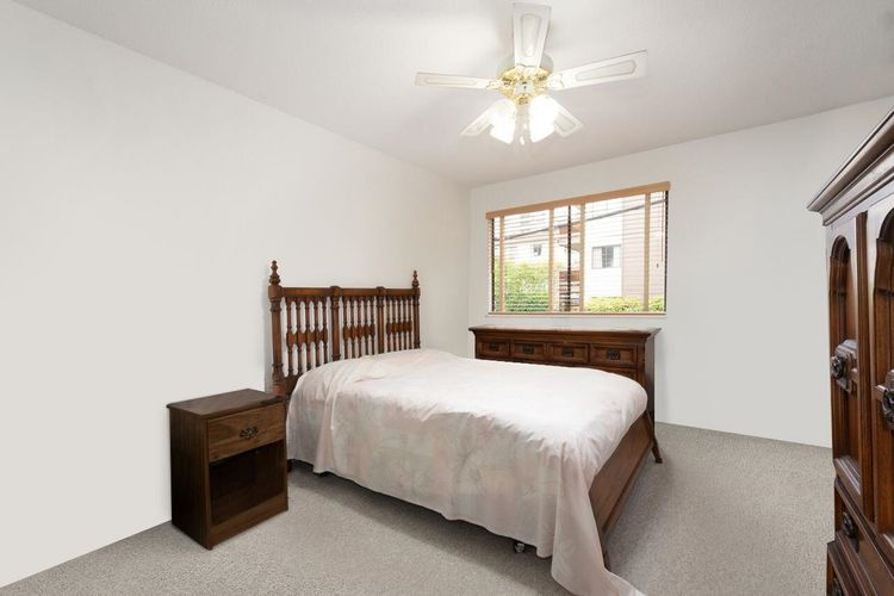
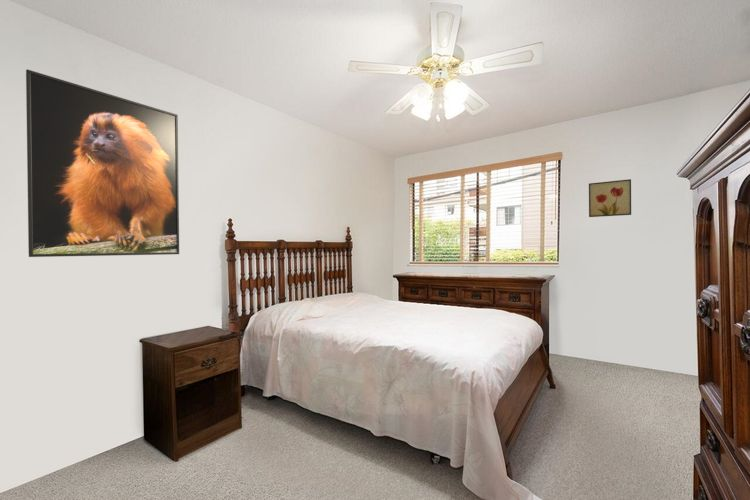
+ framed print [25,68,180,258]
+ wall art [588,178,632,218]
